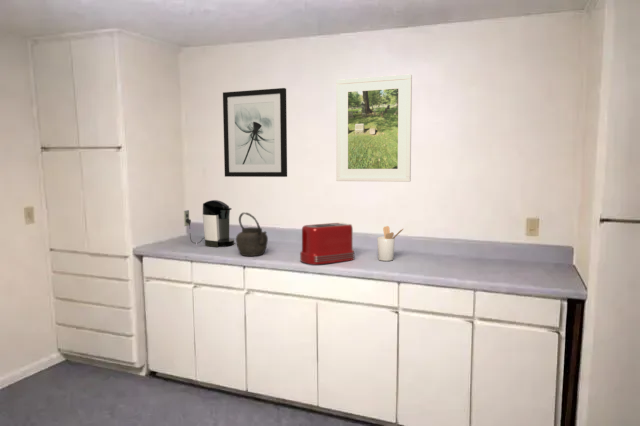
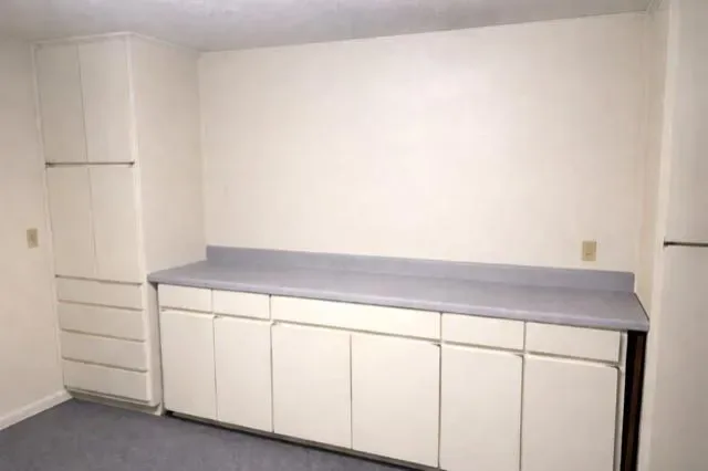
- kettle [235,212,269,257]
- toaster [299,222,355,265]
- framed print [335,73,413,183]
- coffee maker [183,199,235,248]
- utensil holder [376,225,404,262]
- wall art [222,87,288,178]
